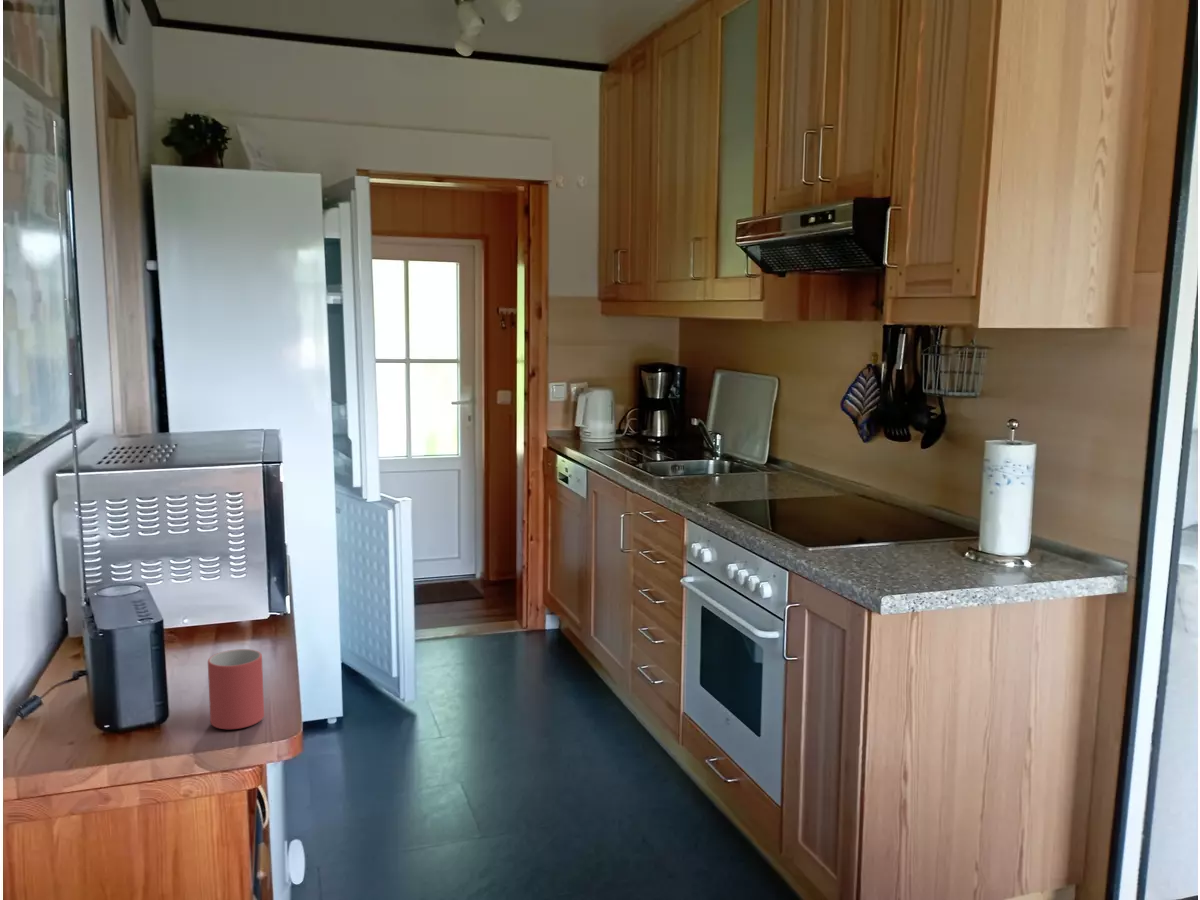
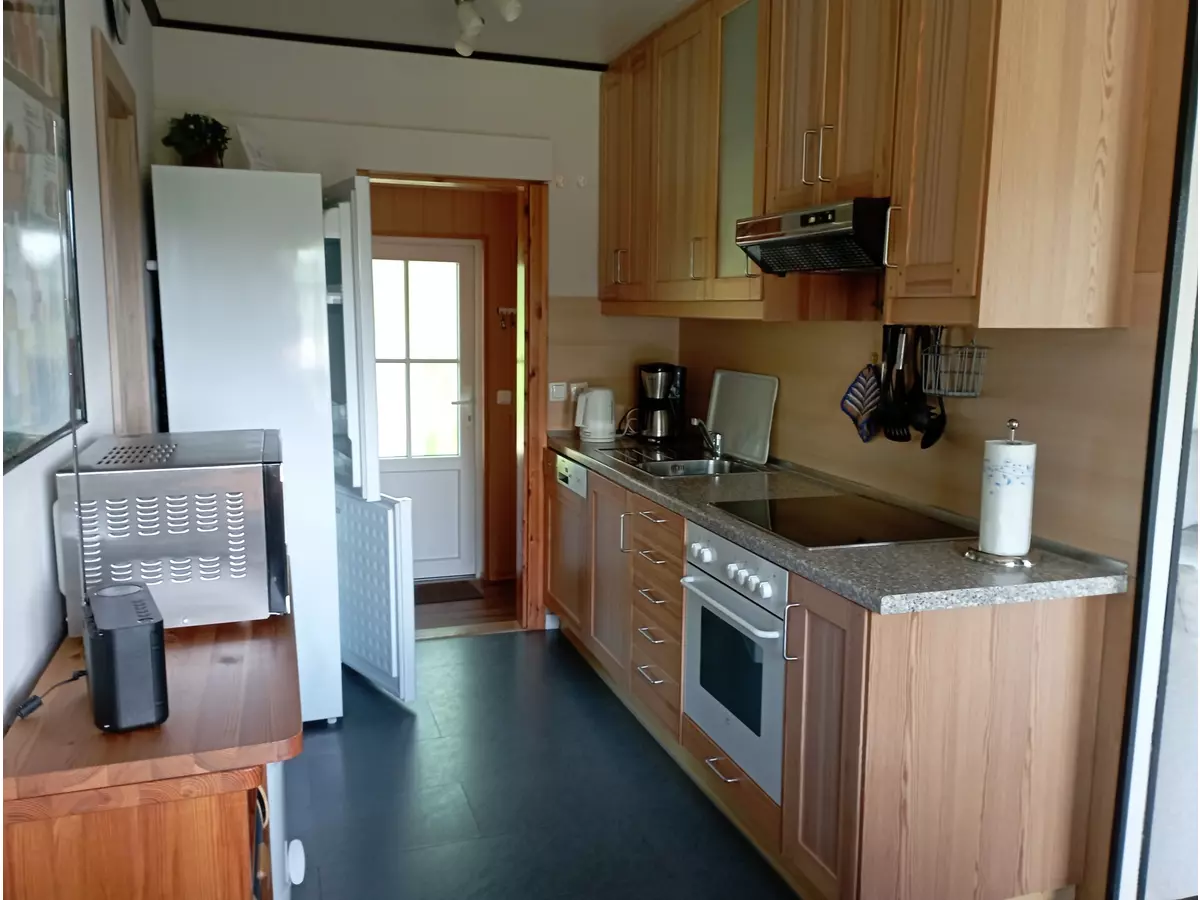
- mug [207,648,265,730]
